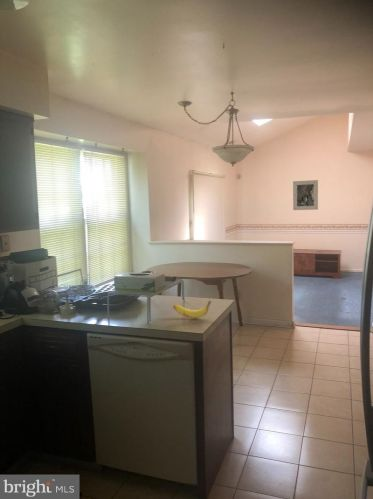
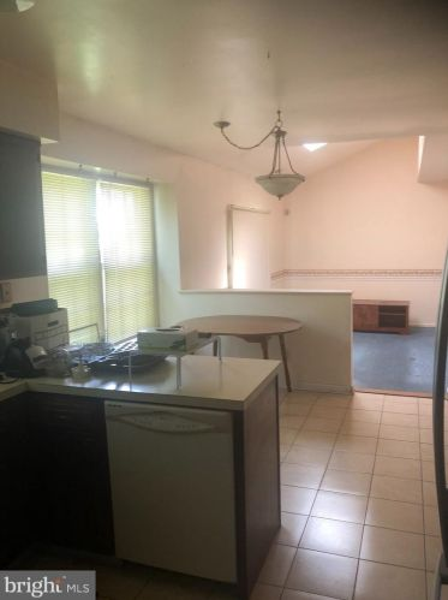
- banana [172,300,212,319]
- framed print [292,179,319,211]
